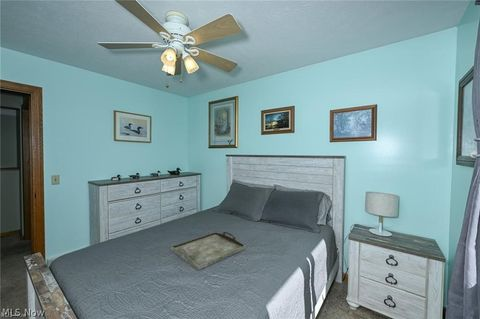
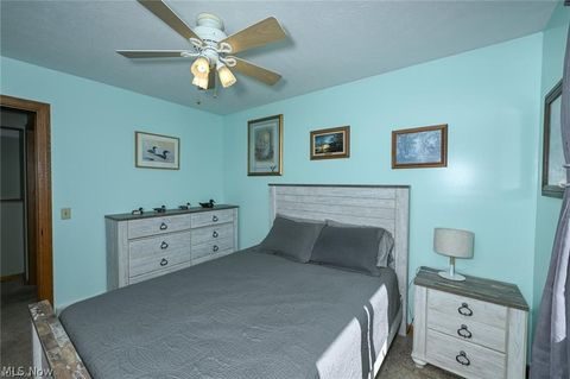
- serving tray [170,230,246,271]
